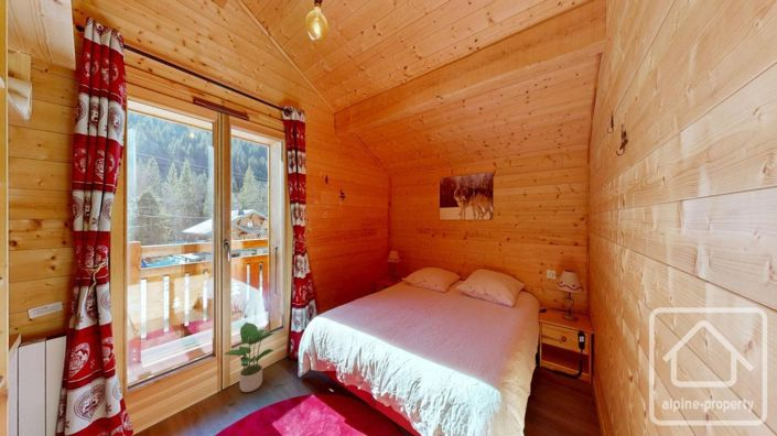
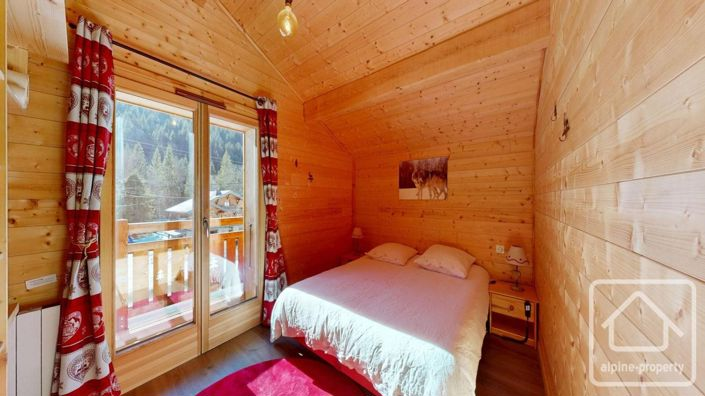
- potted plant [223,321,274,393]
